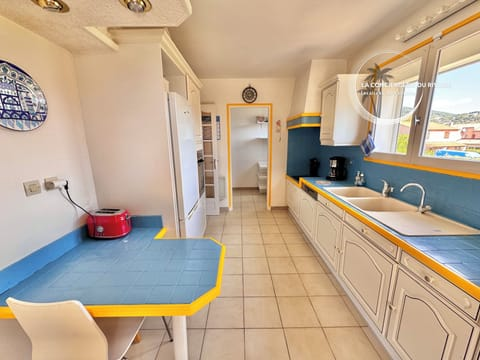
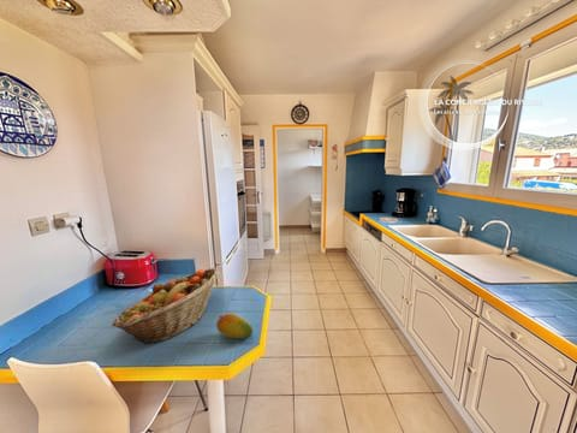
+ fruit basket [111,267,220,345]
+ fruit [215,313,254,340]
